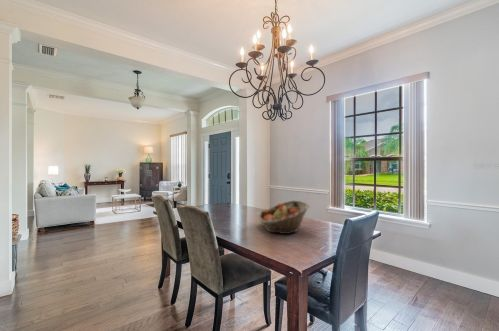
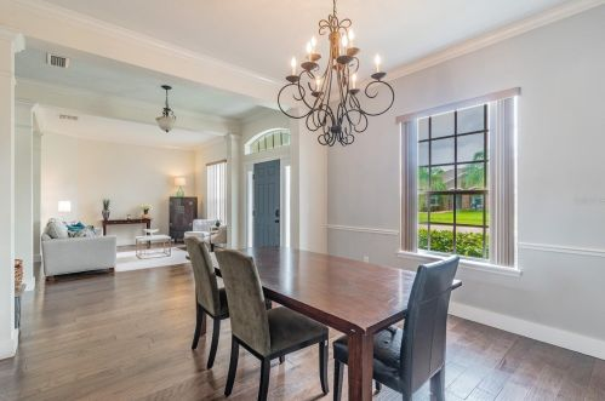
- fruit basket [258,200,310,235]
